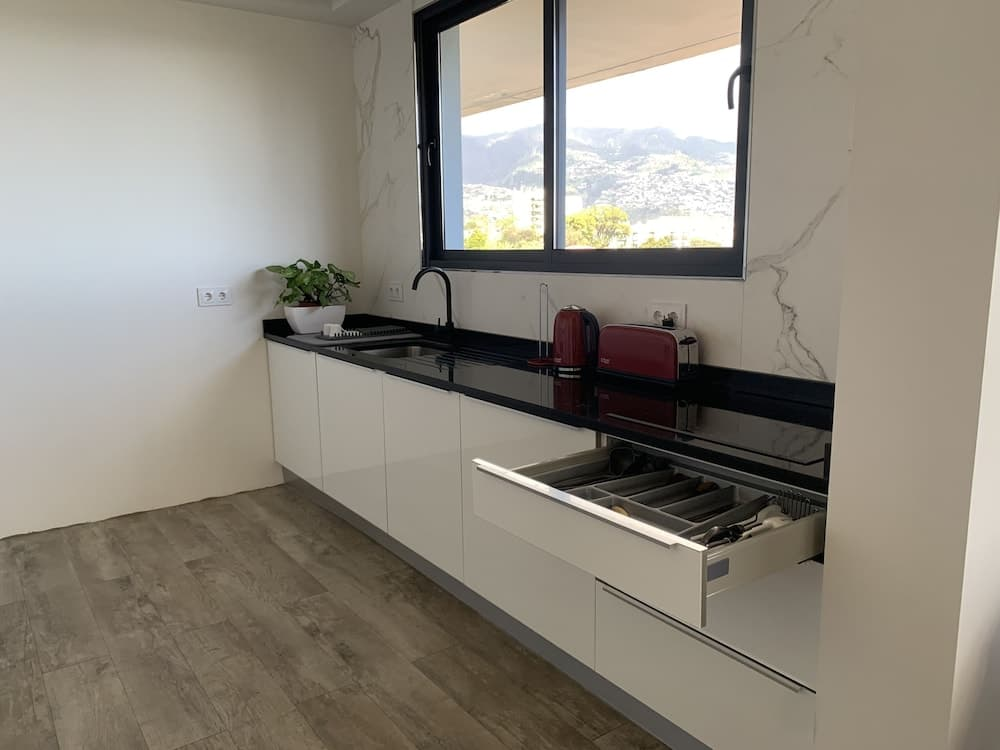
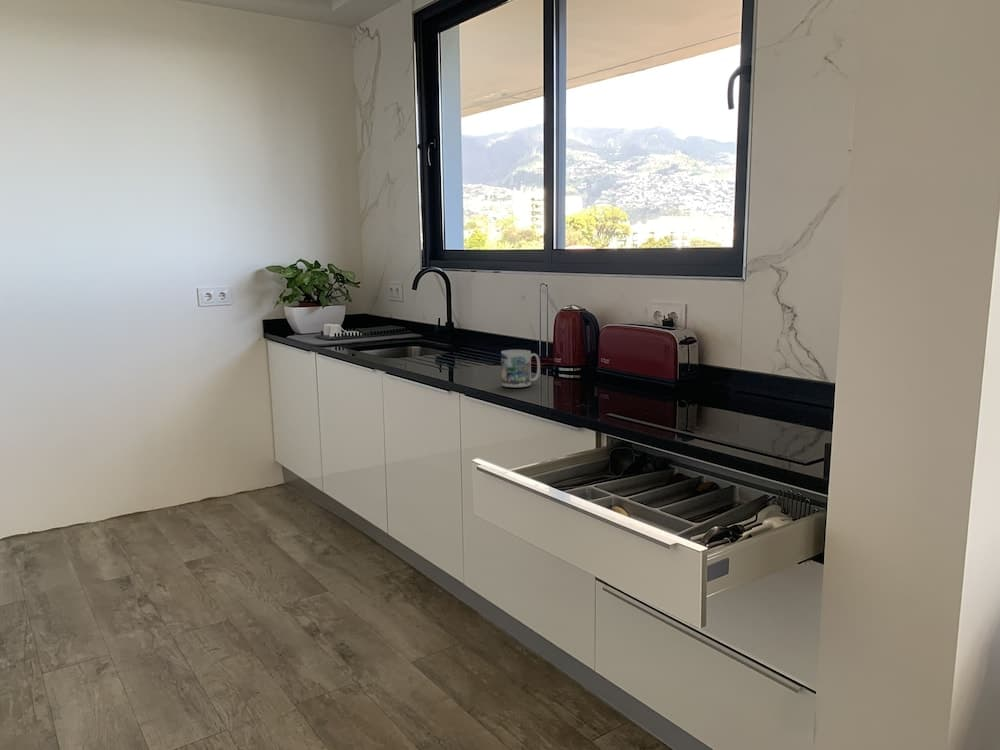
+ mug [500,349,541,388]
